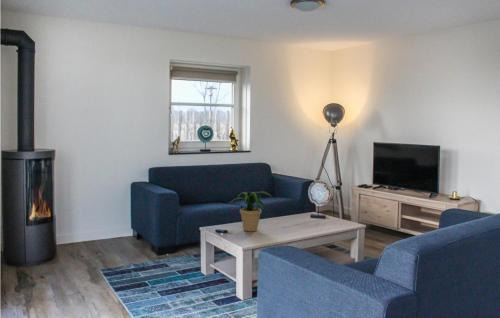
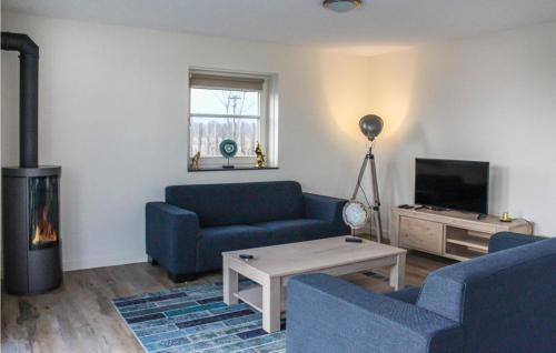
- potted plant [227,190,273,232]
